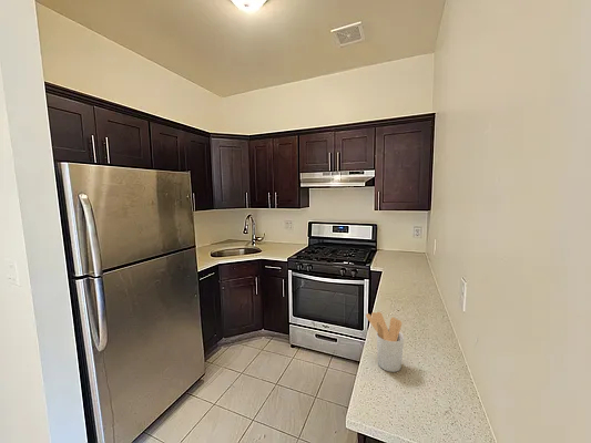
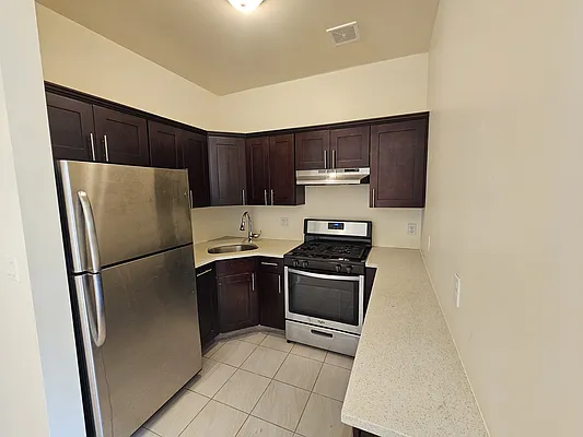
- utensil holder [365,311,405,373]
